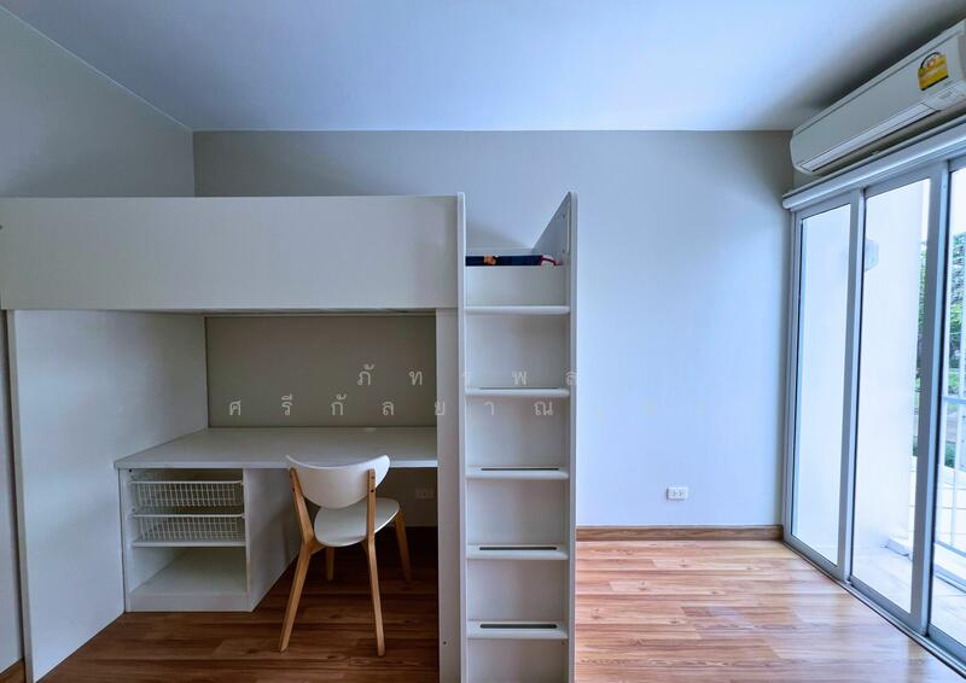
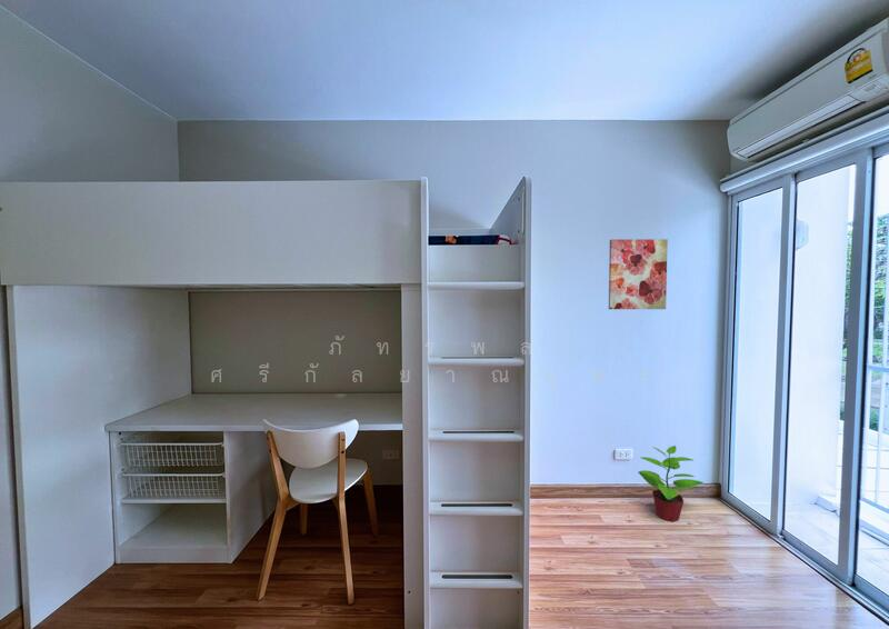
+ wall art [608,238,669,310]
+ potted plant [637,445,705,522]
